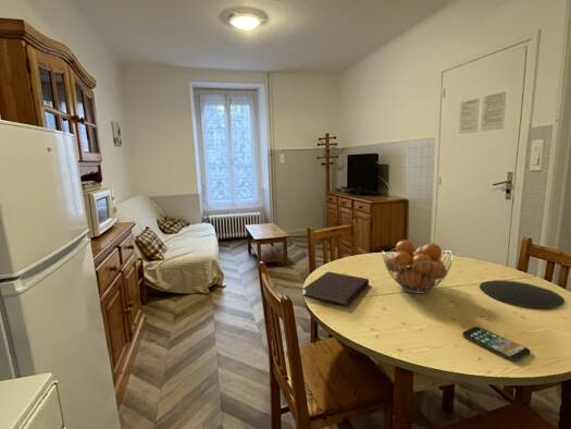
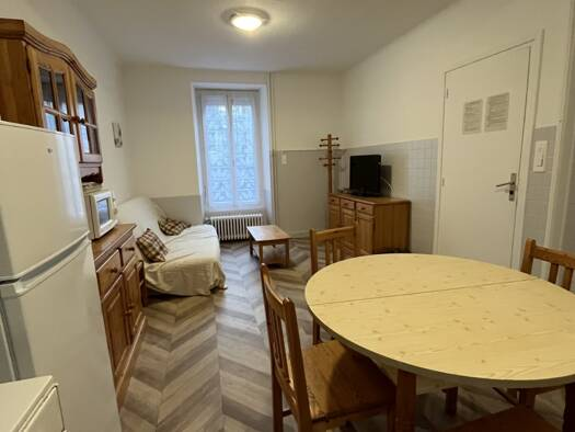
- fruit basket [381,238,455,294]
- notebook [301,270,370,307]
- plate [479,280,566,309]
- smartphone [461,326,531,361]
